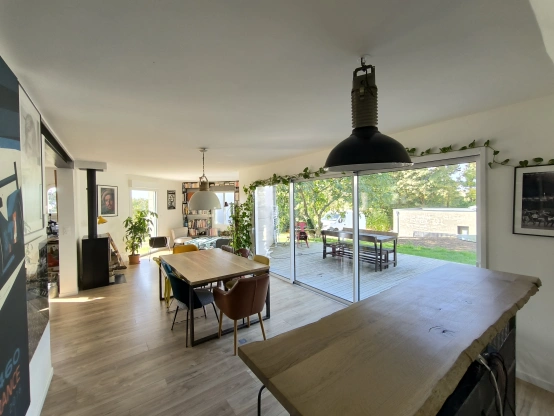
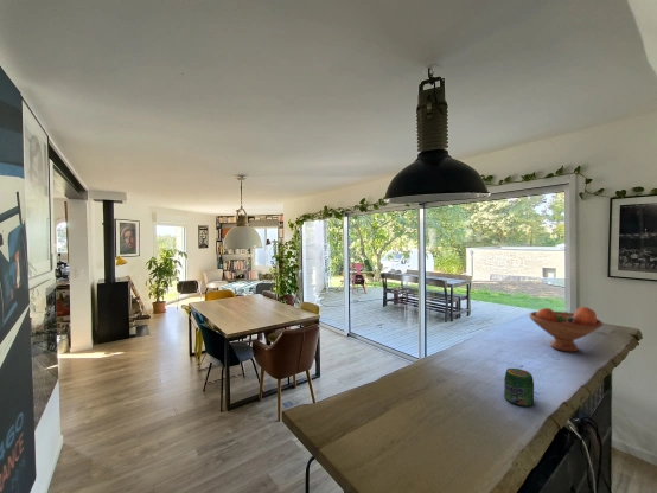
+ fruit bowl [528,306,605,353]
+ jar [503,367,535,408]
